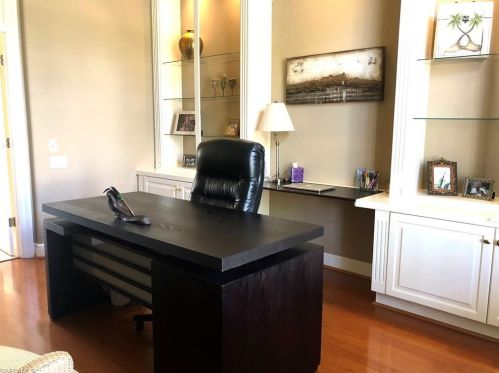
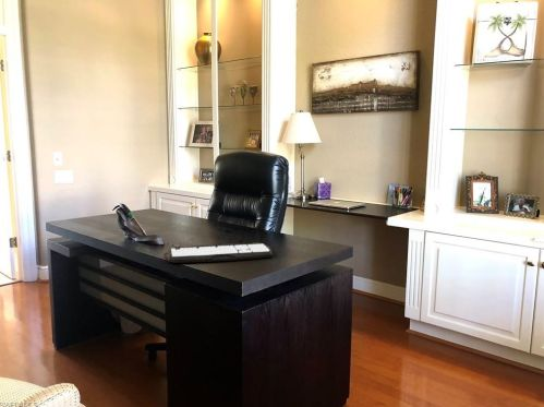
+ keyboard [162,241,274,264]
